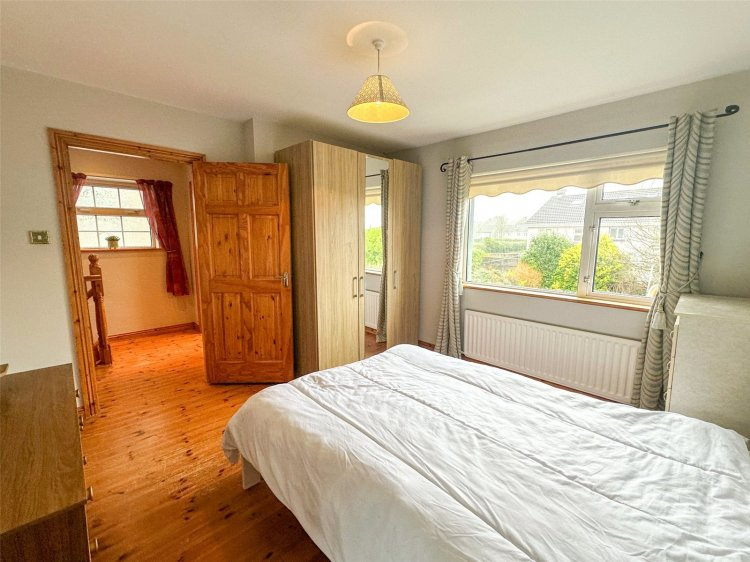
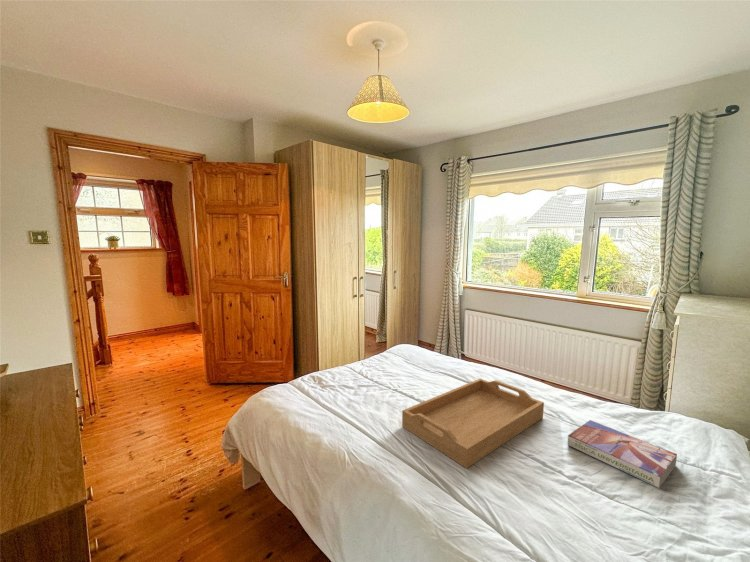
+ textbook [567,419,678,489]
+ serving tray [401,378,545,469]
